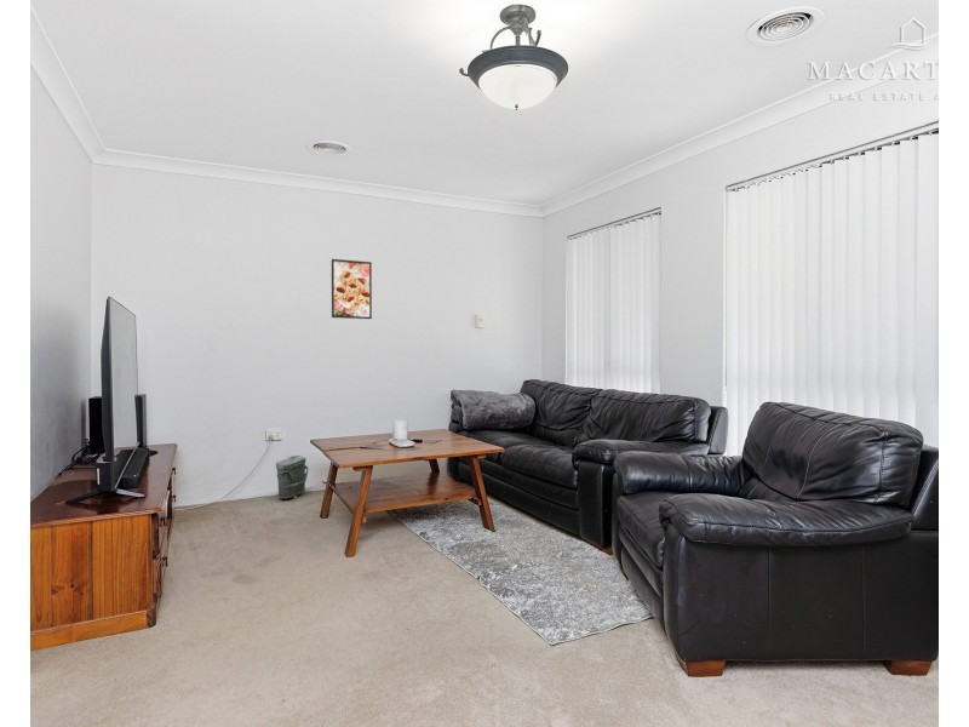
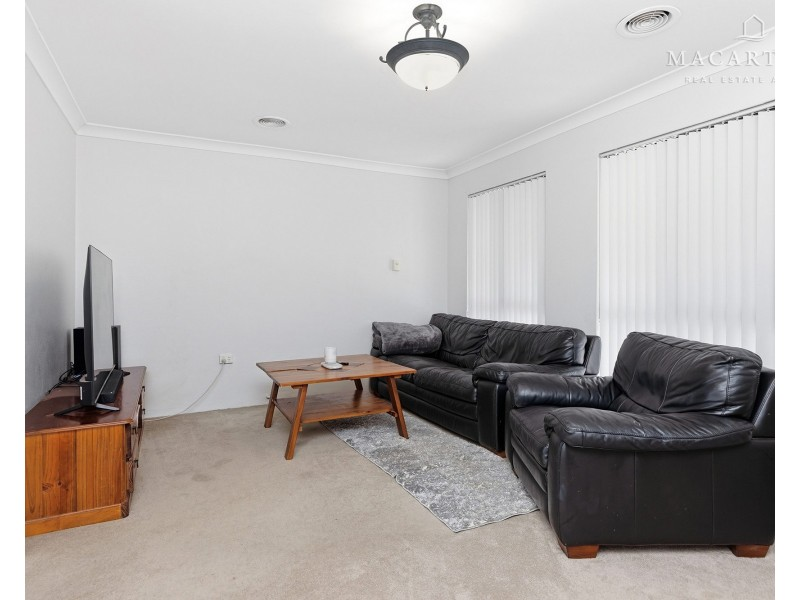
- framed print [331,258,373,320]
- bag [275,454,310,500]
